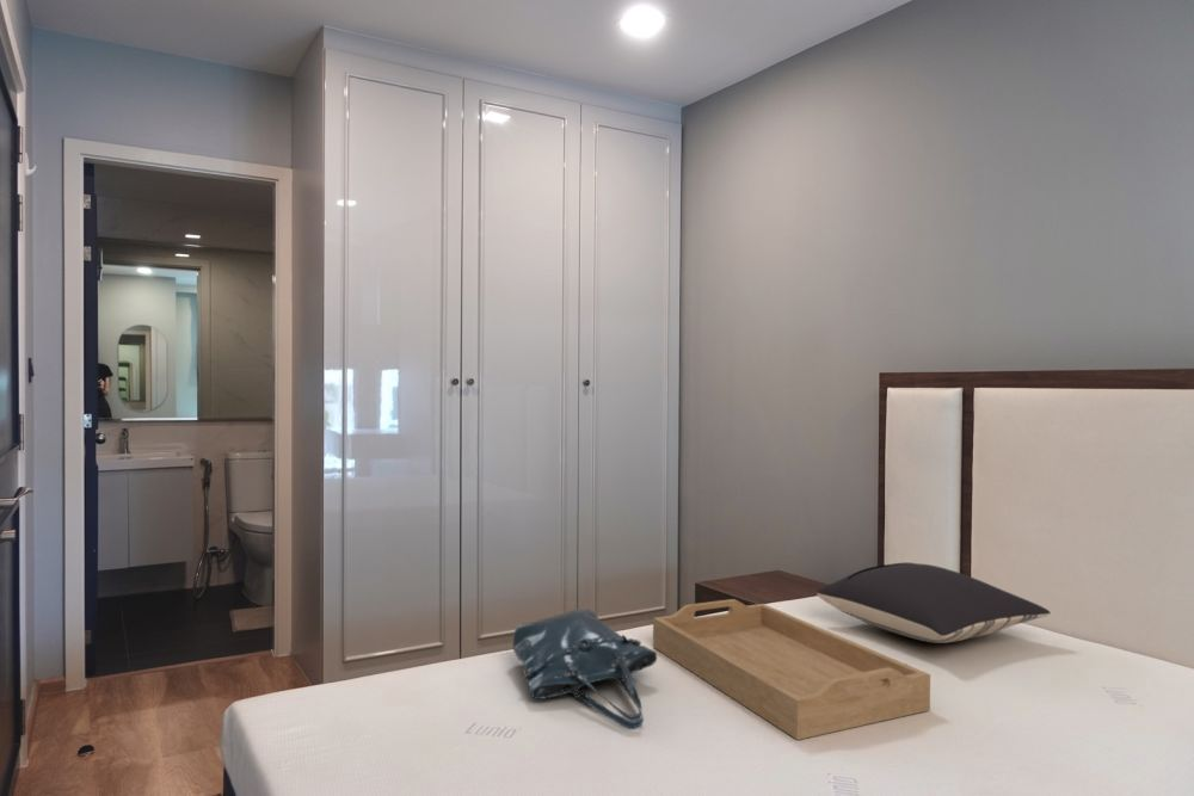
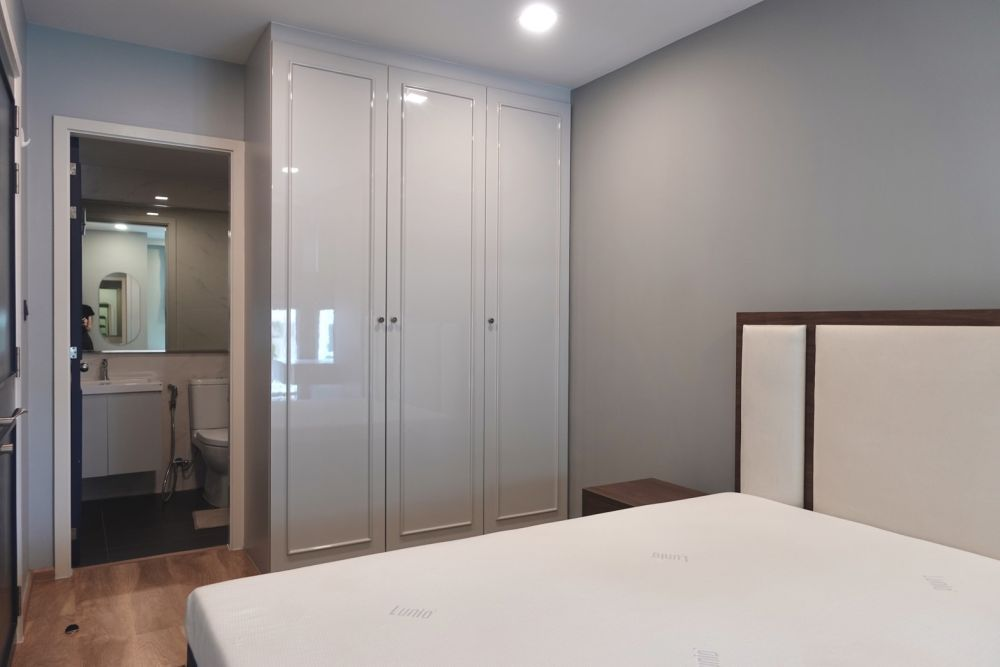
- pillow [816,562,1052,644]
- serving tray [652,598,931,741]
- tote bag [512,607,658,729]
